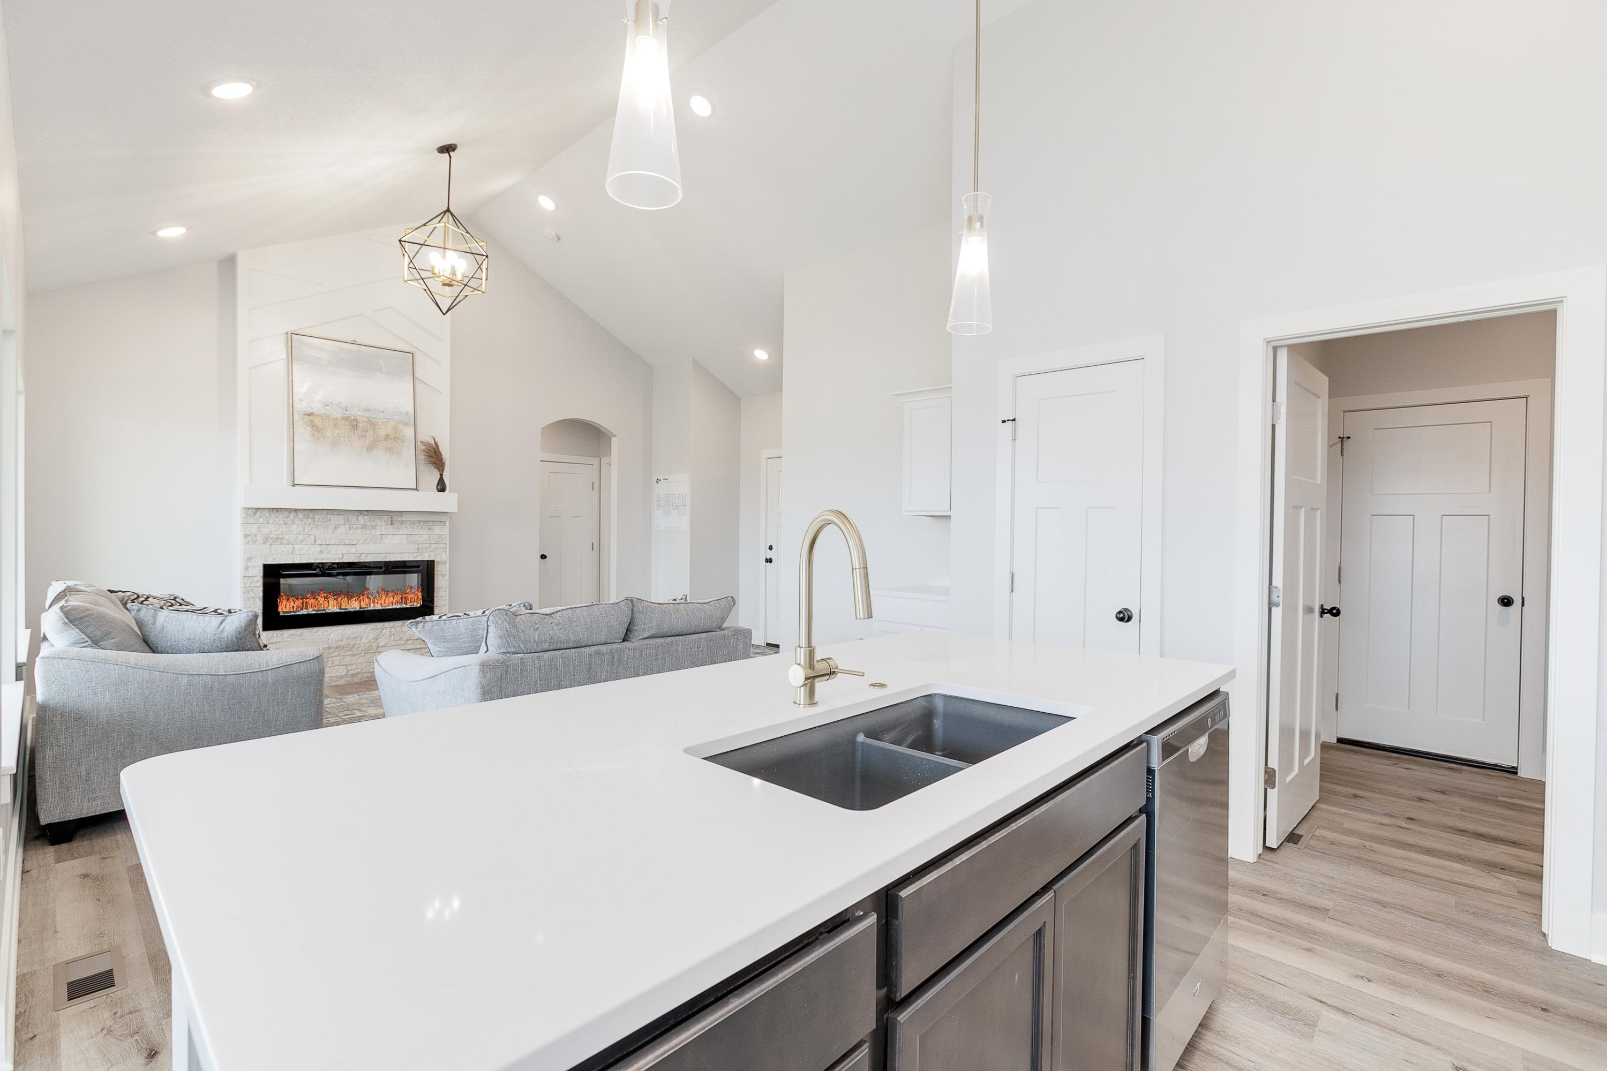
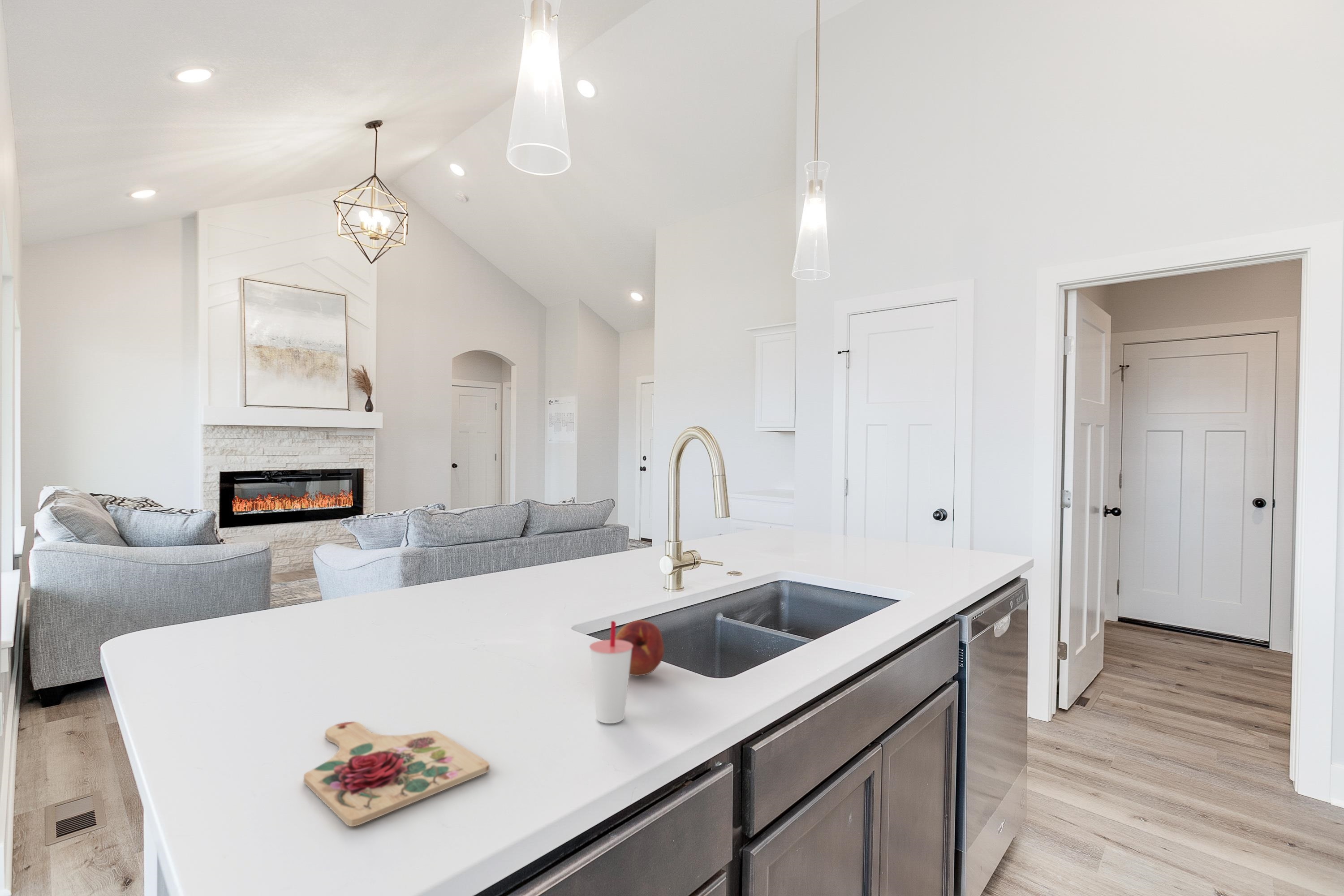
+ cup [589,620,633,724]
+ fruit [615,620,664,676]
+ cutting board [303,721,490,827]
